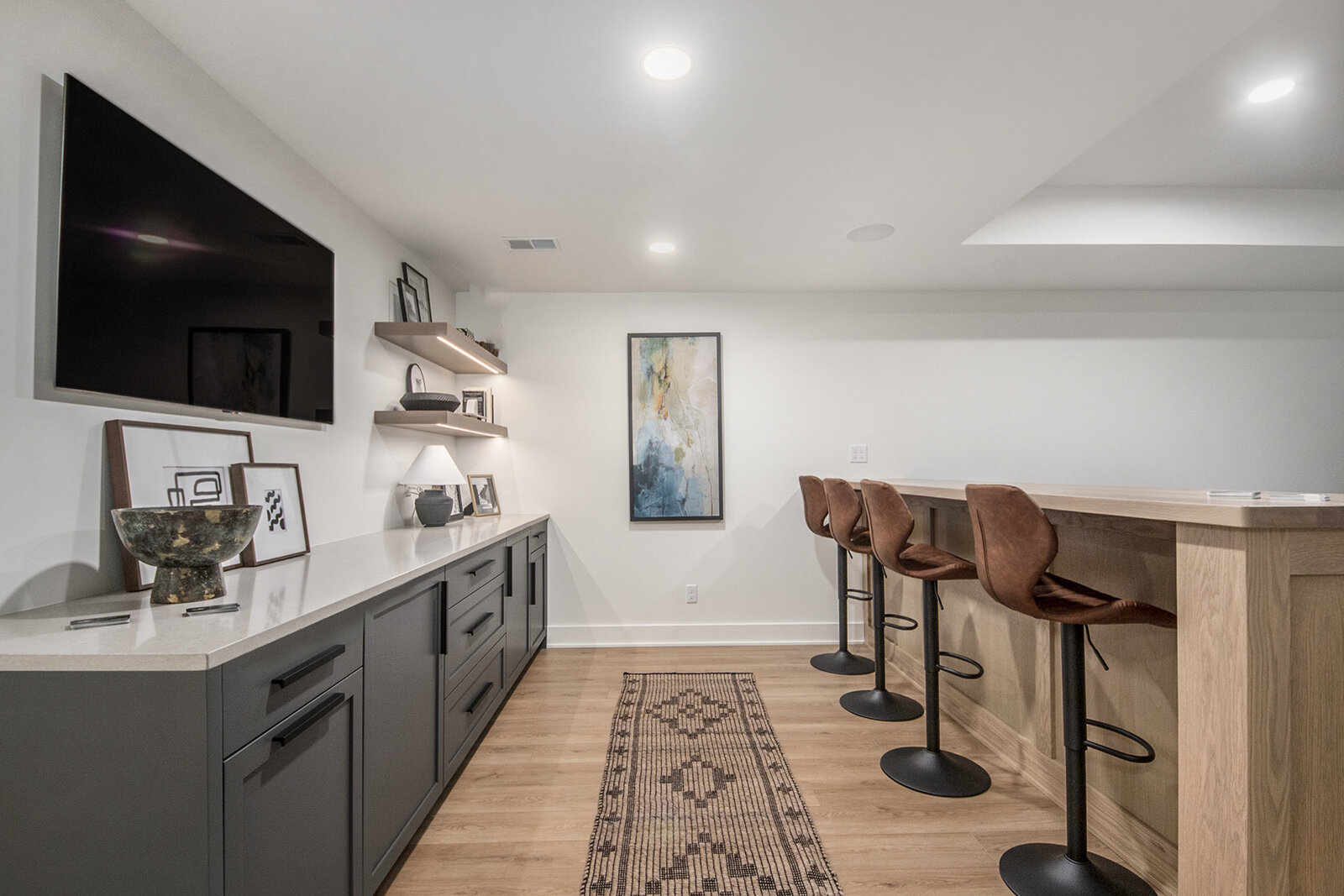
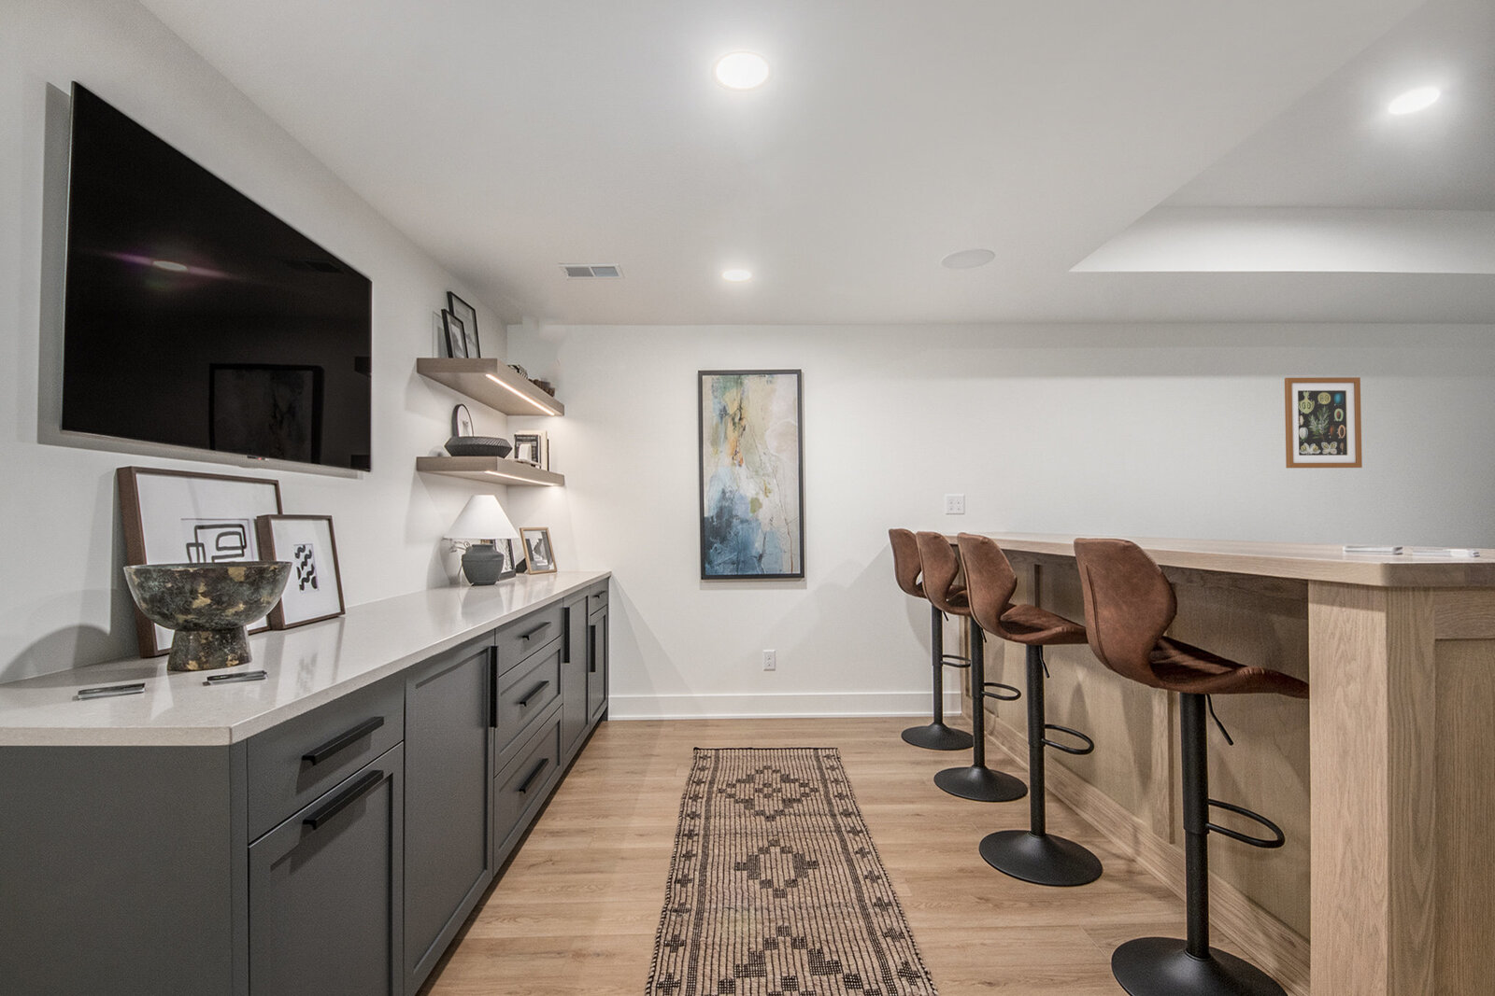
+ wall art [1284,376,1364,469]
